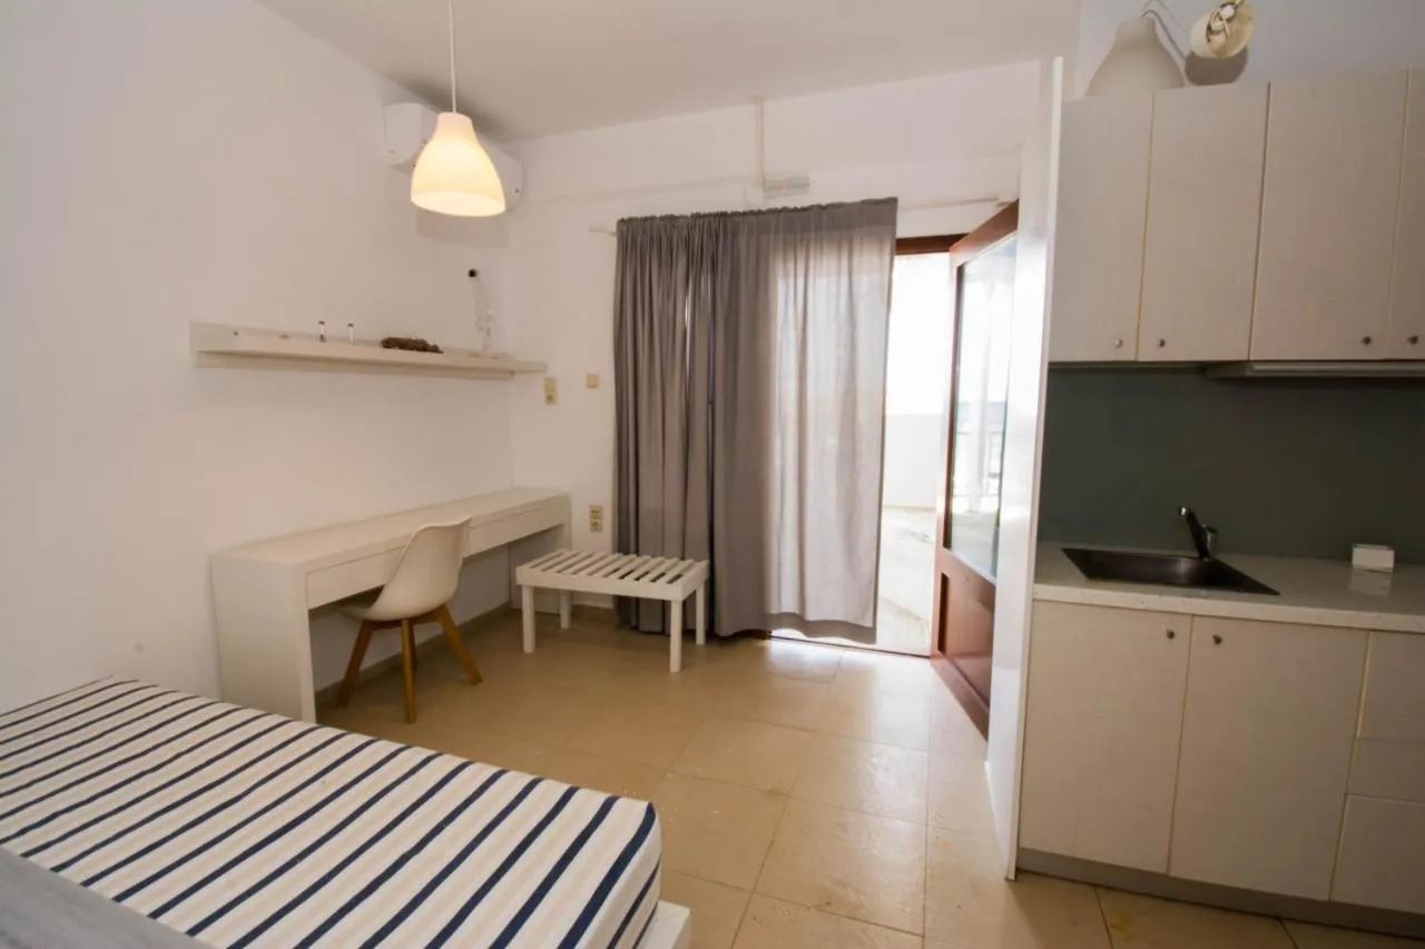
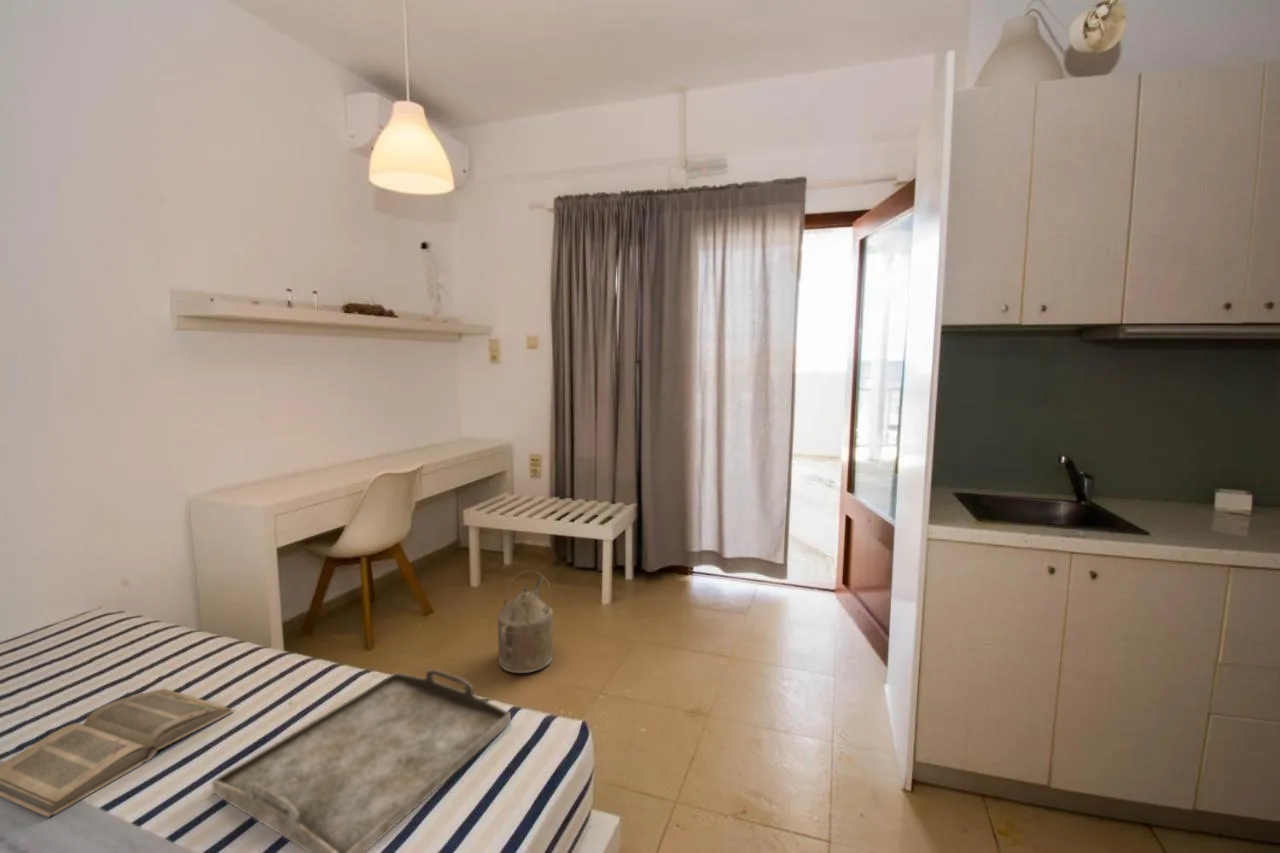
+ serving tray [211,669,512,853]
+ watering can [497,570,554,674]
+ book [0,688,235,819]
